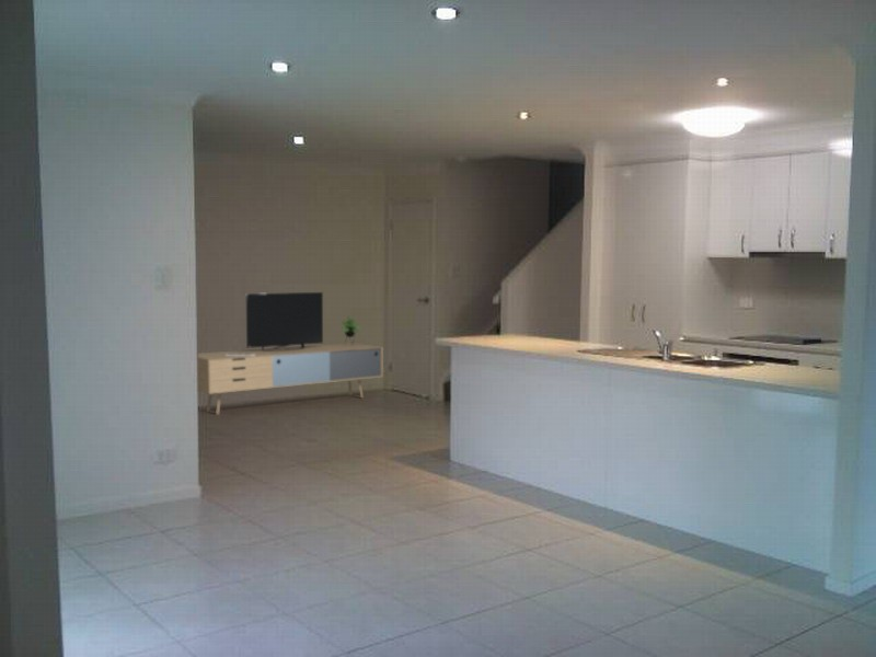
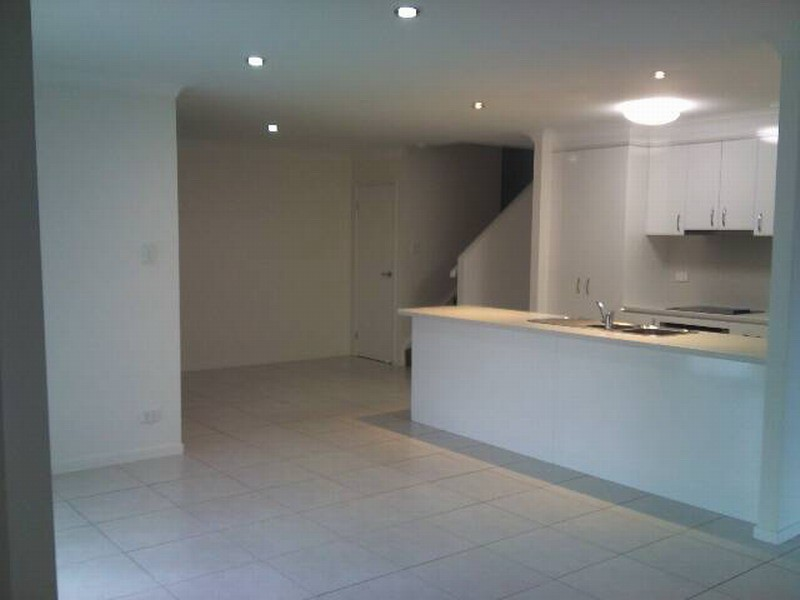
- media console [197,291,384,416]
